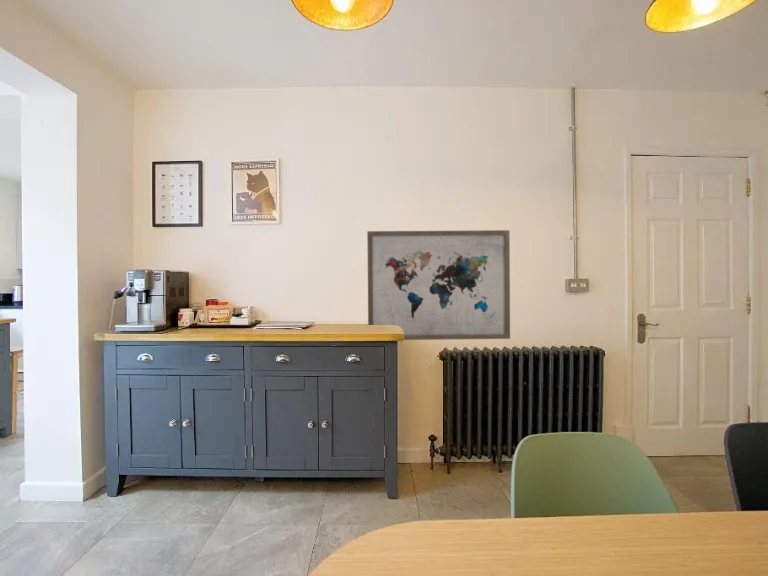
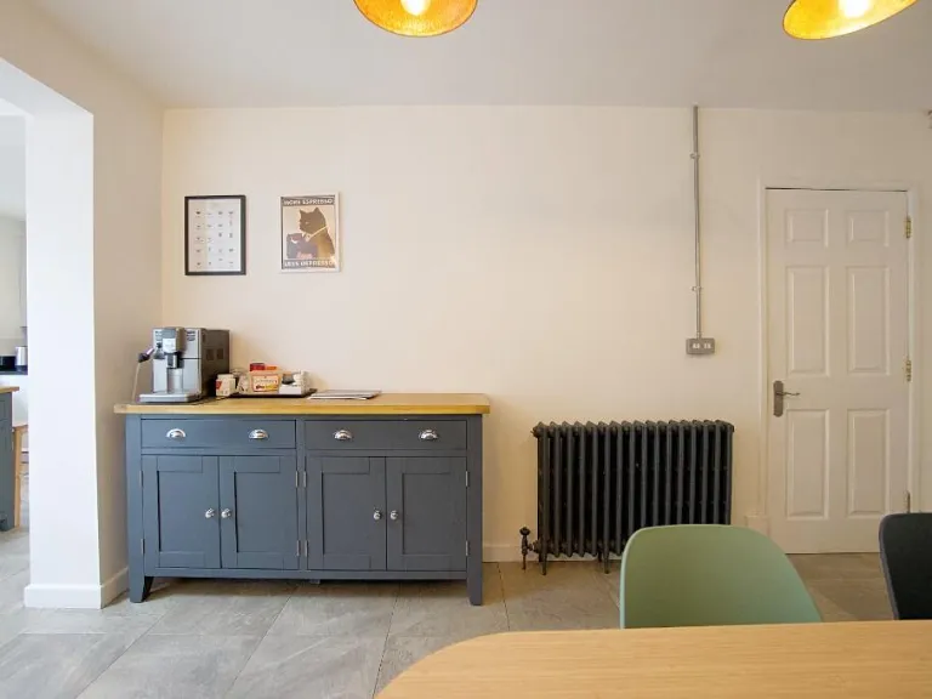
- wall art [366,229,511,341]
